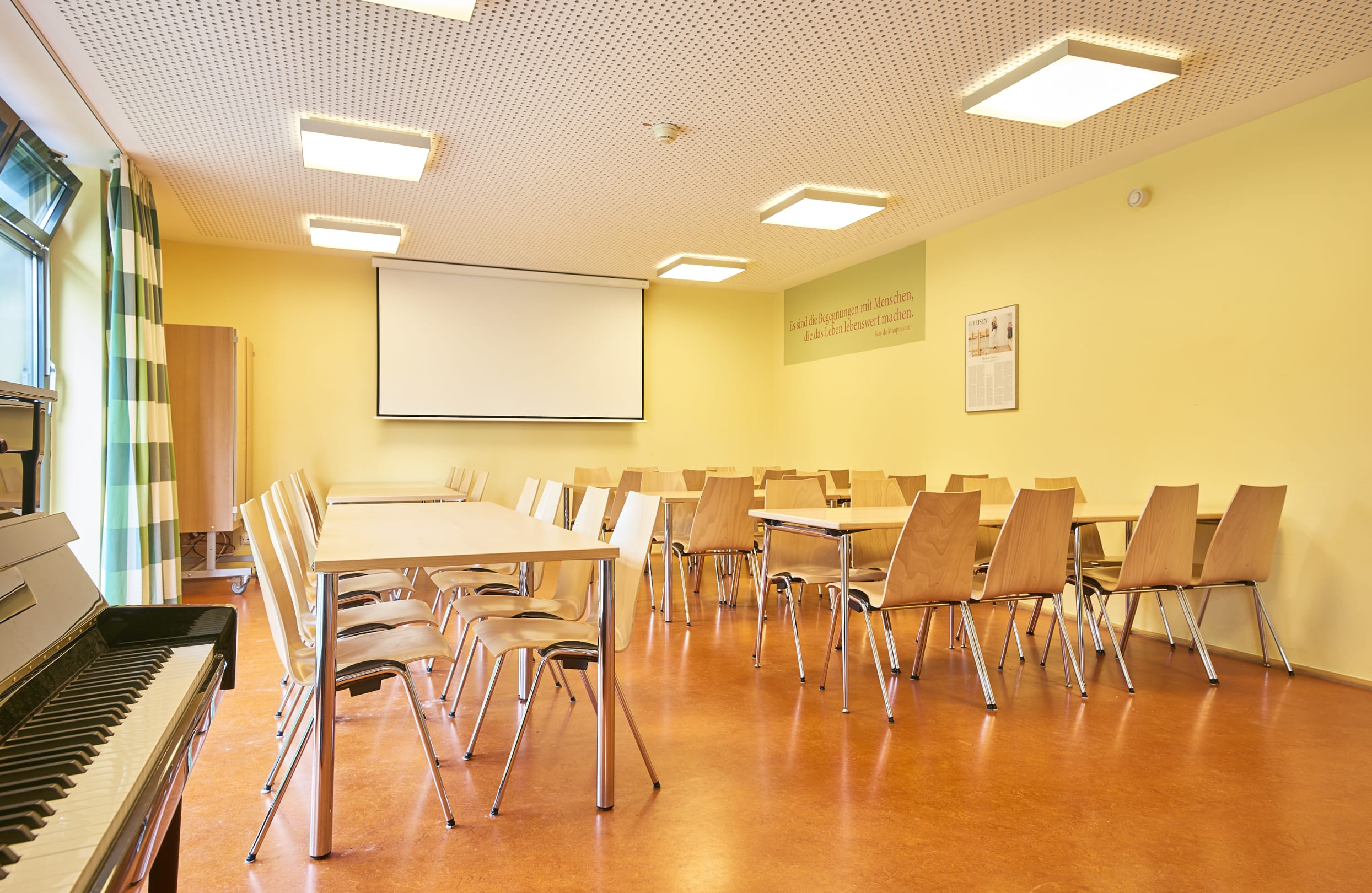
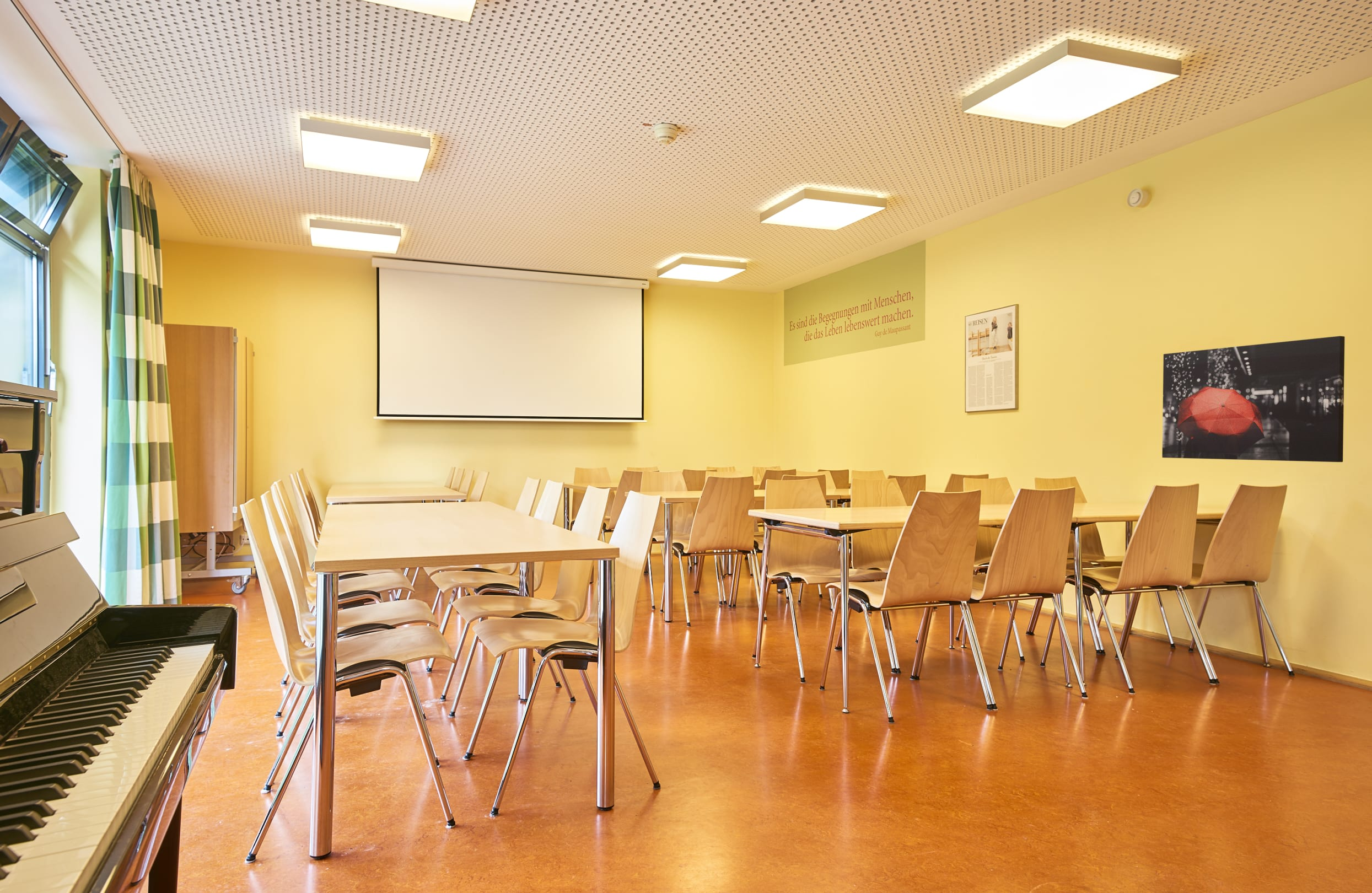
+ wall art [1161,336,1345,462]
